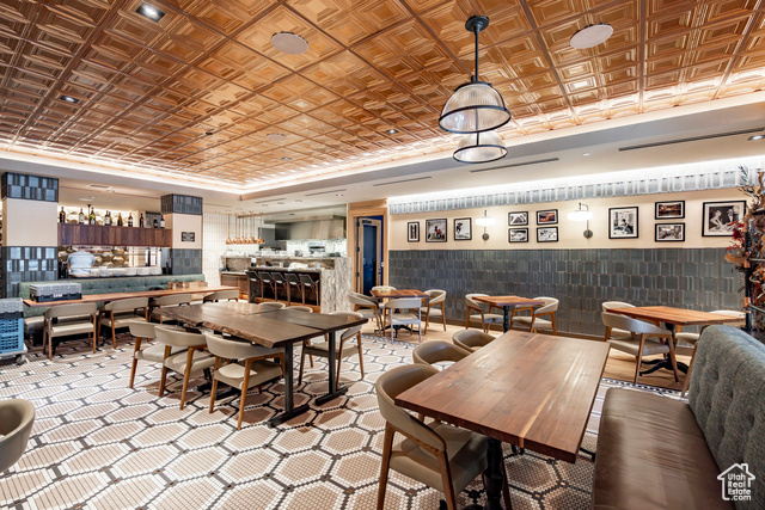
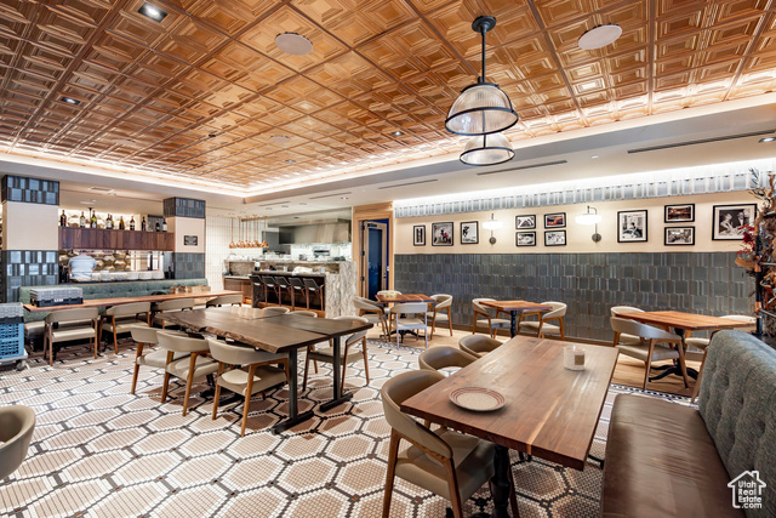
+ candle [563,345,586,371]
+ dinner plate [449,386,507,412]
